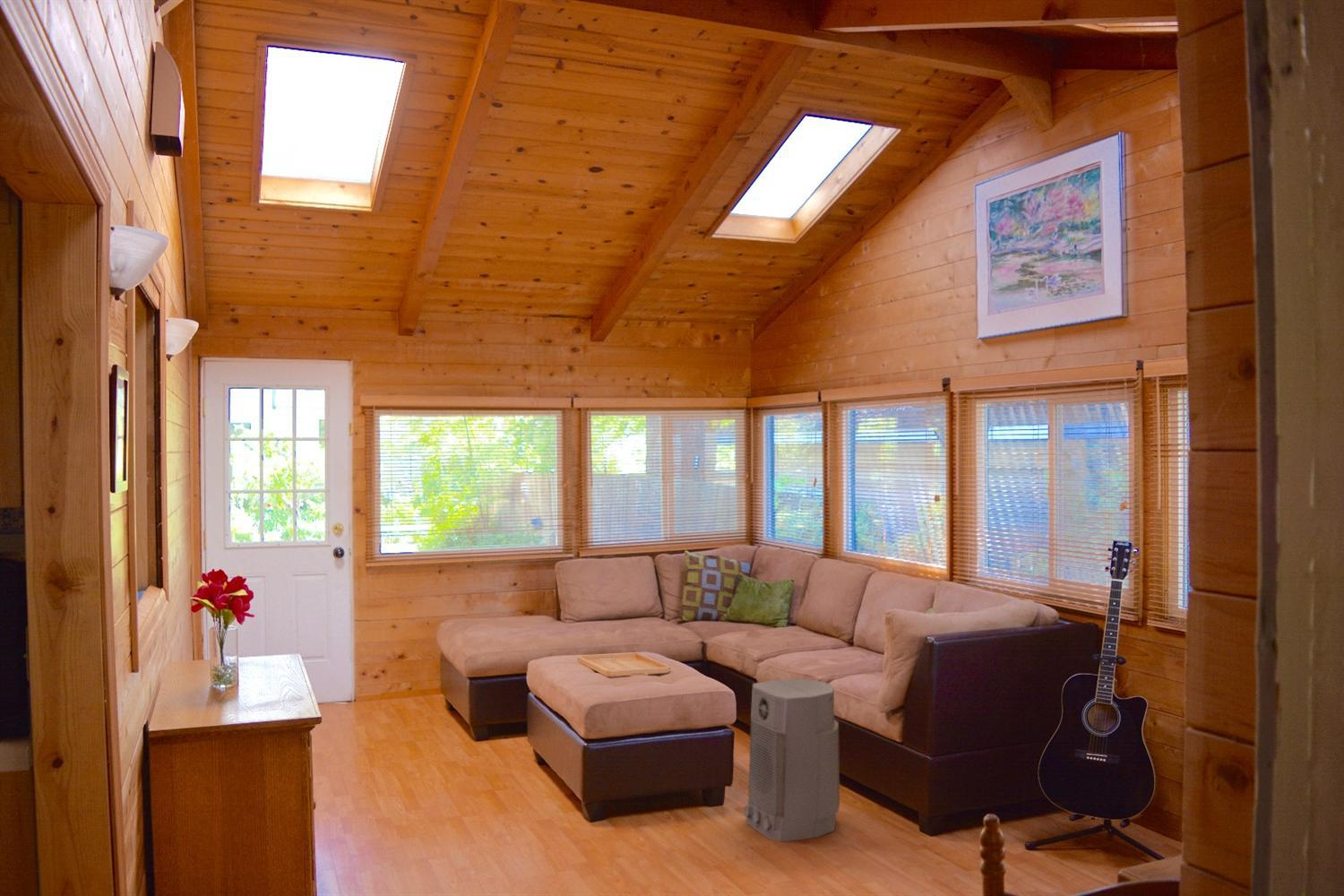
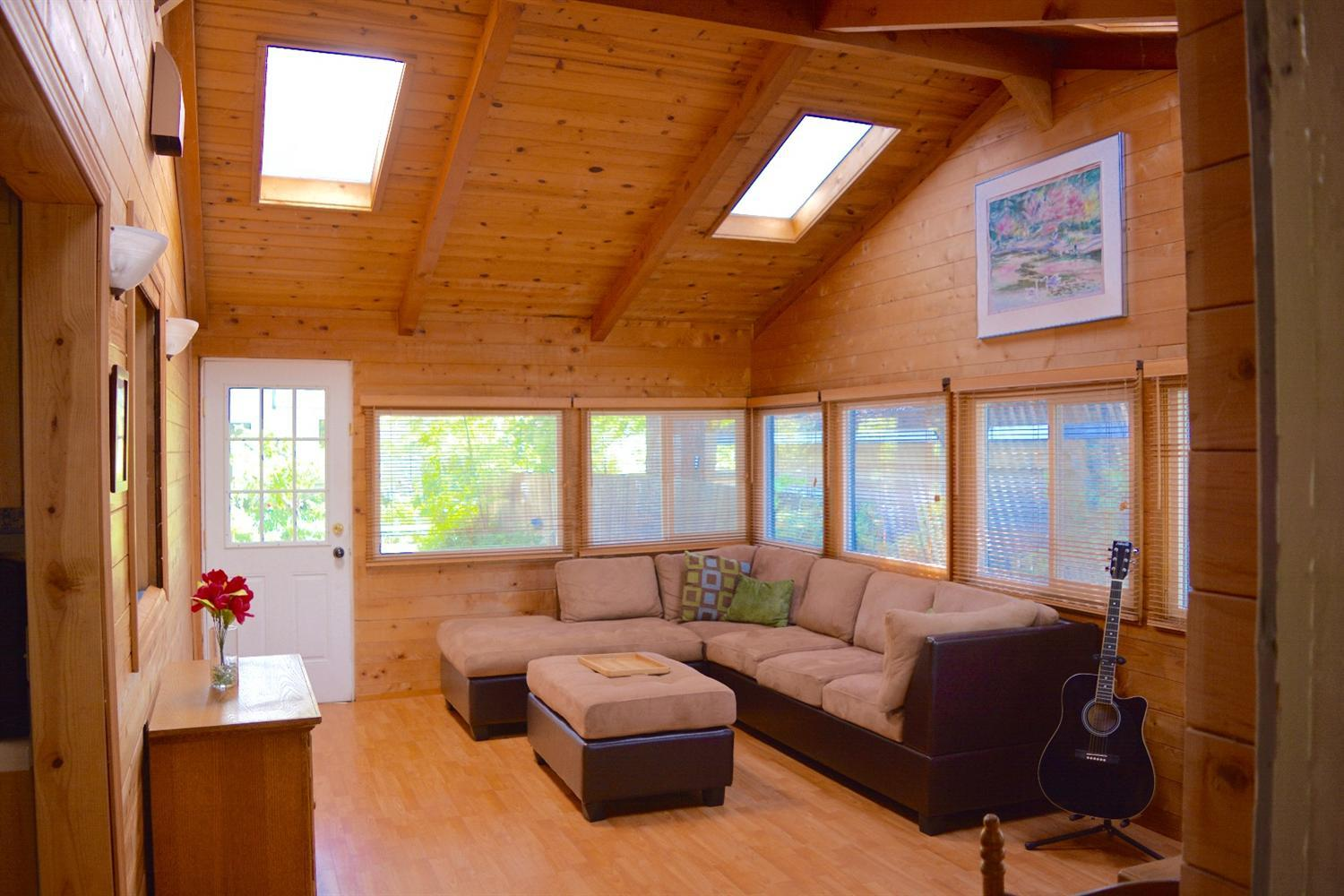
- air purifier [743,677,840,842]
